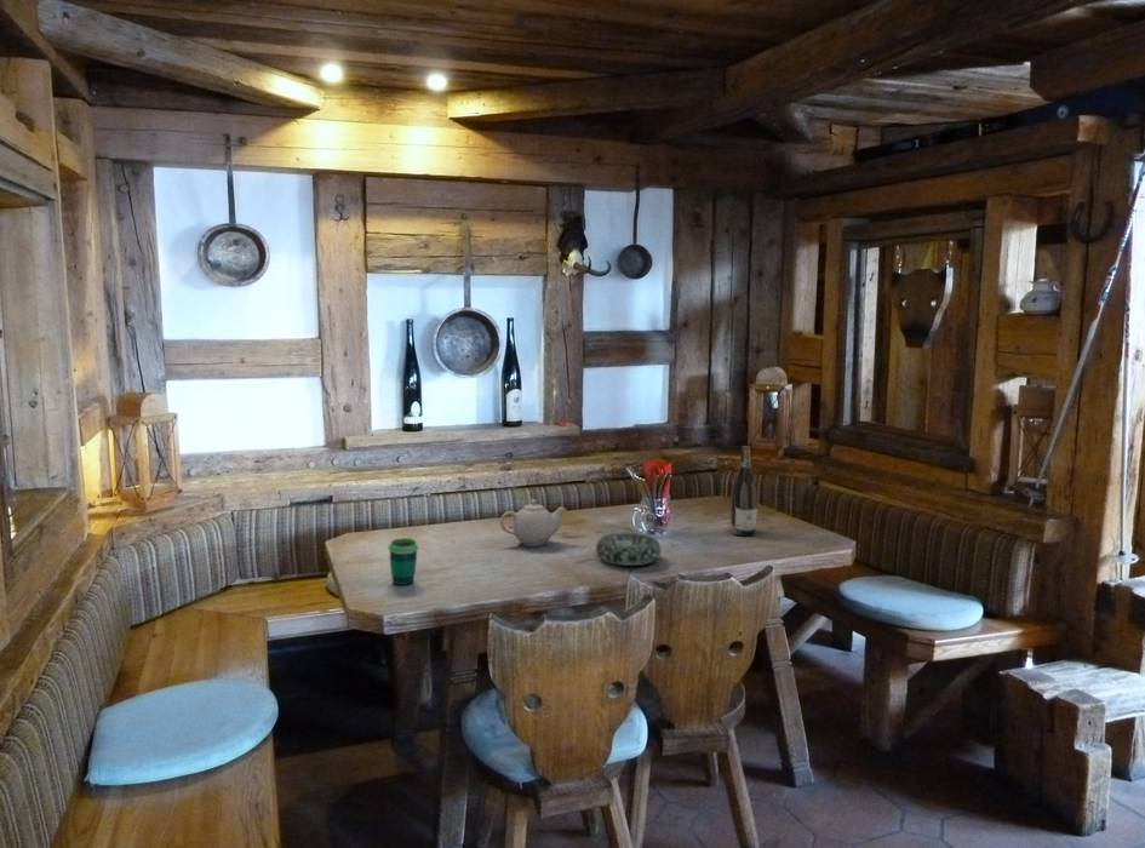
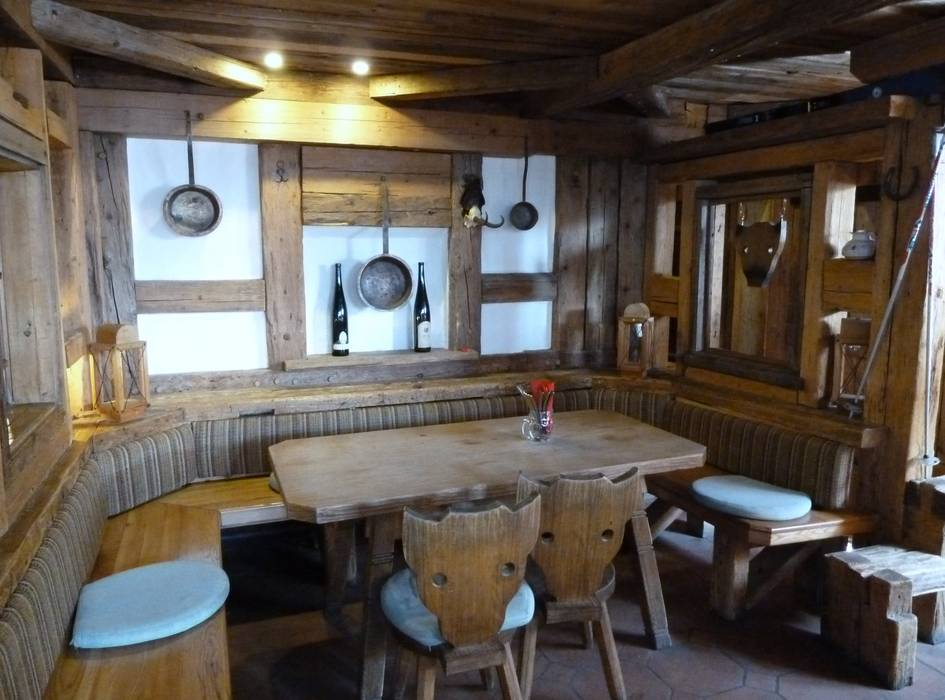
- teapot [499,498,568,548]
- cup [388,537,419,586]
- decorative bowl [595,532,663,567]
- wine bottle [731,445,758,537]
